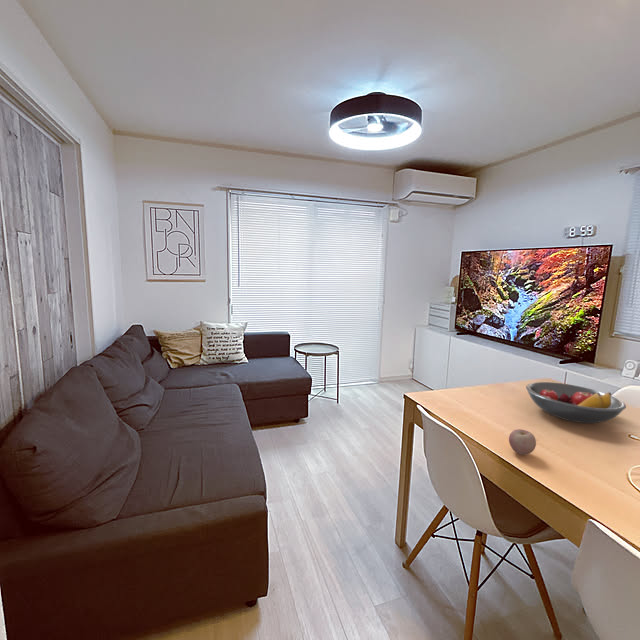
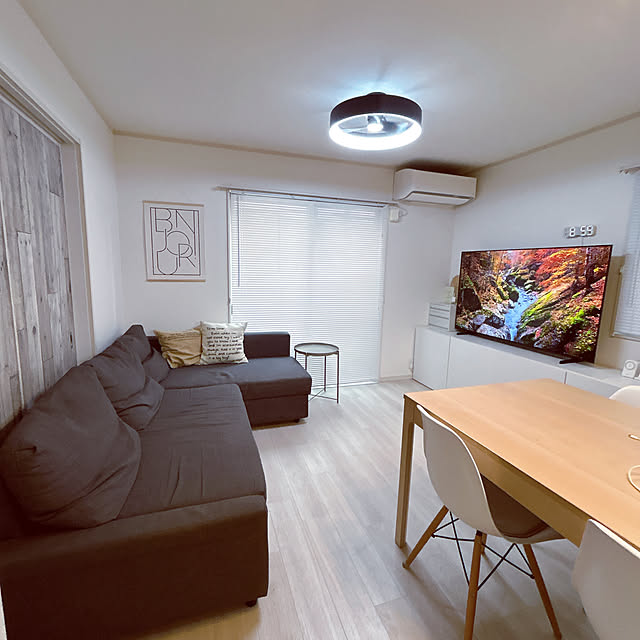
- fruit bowl [525,381,627,424]
- apple [508,428,537,456]
